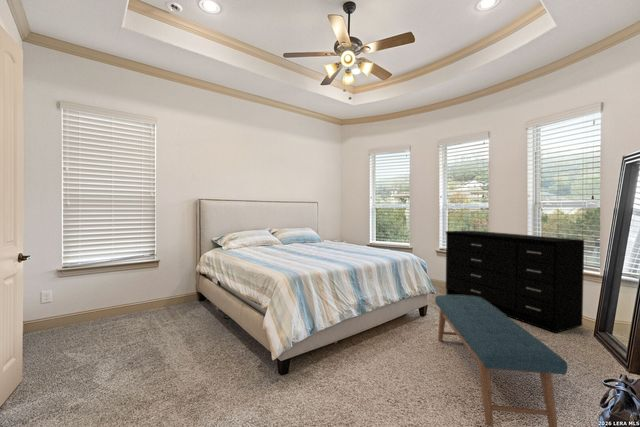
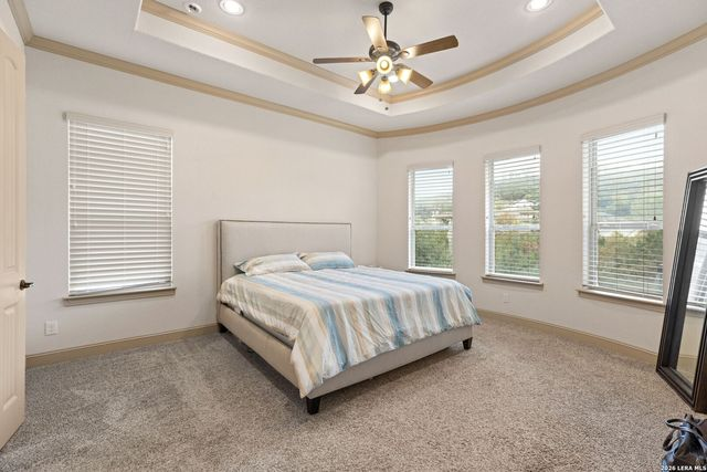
- bench [434,294,569,427]
- dresser [445,230,585,334]
